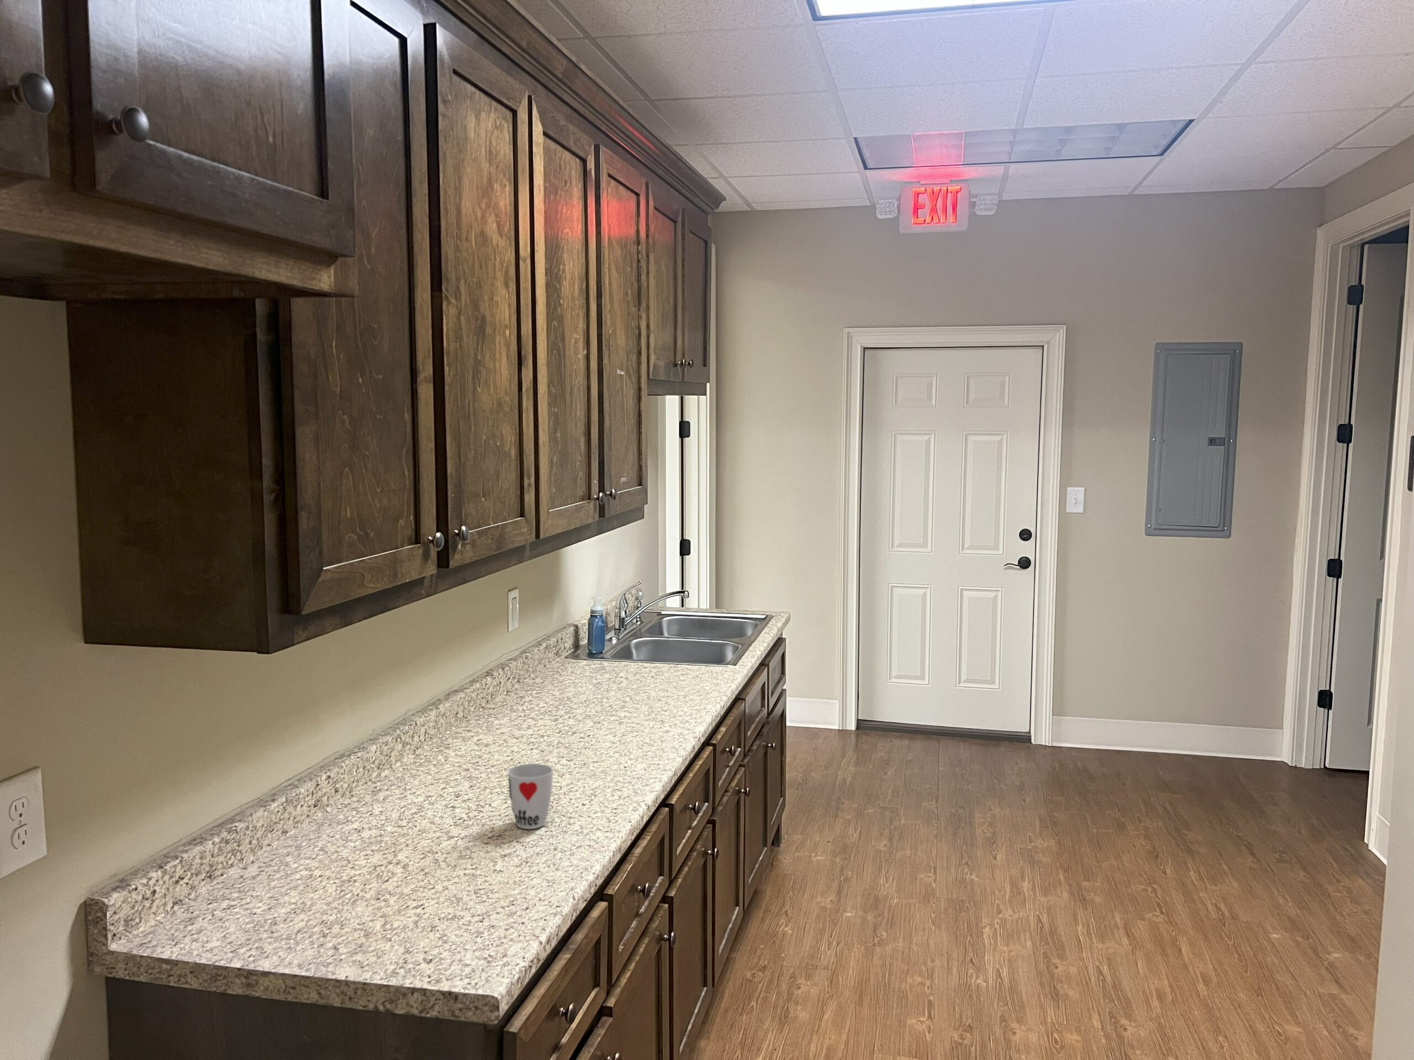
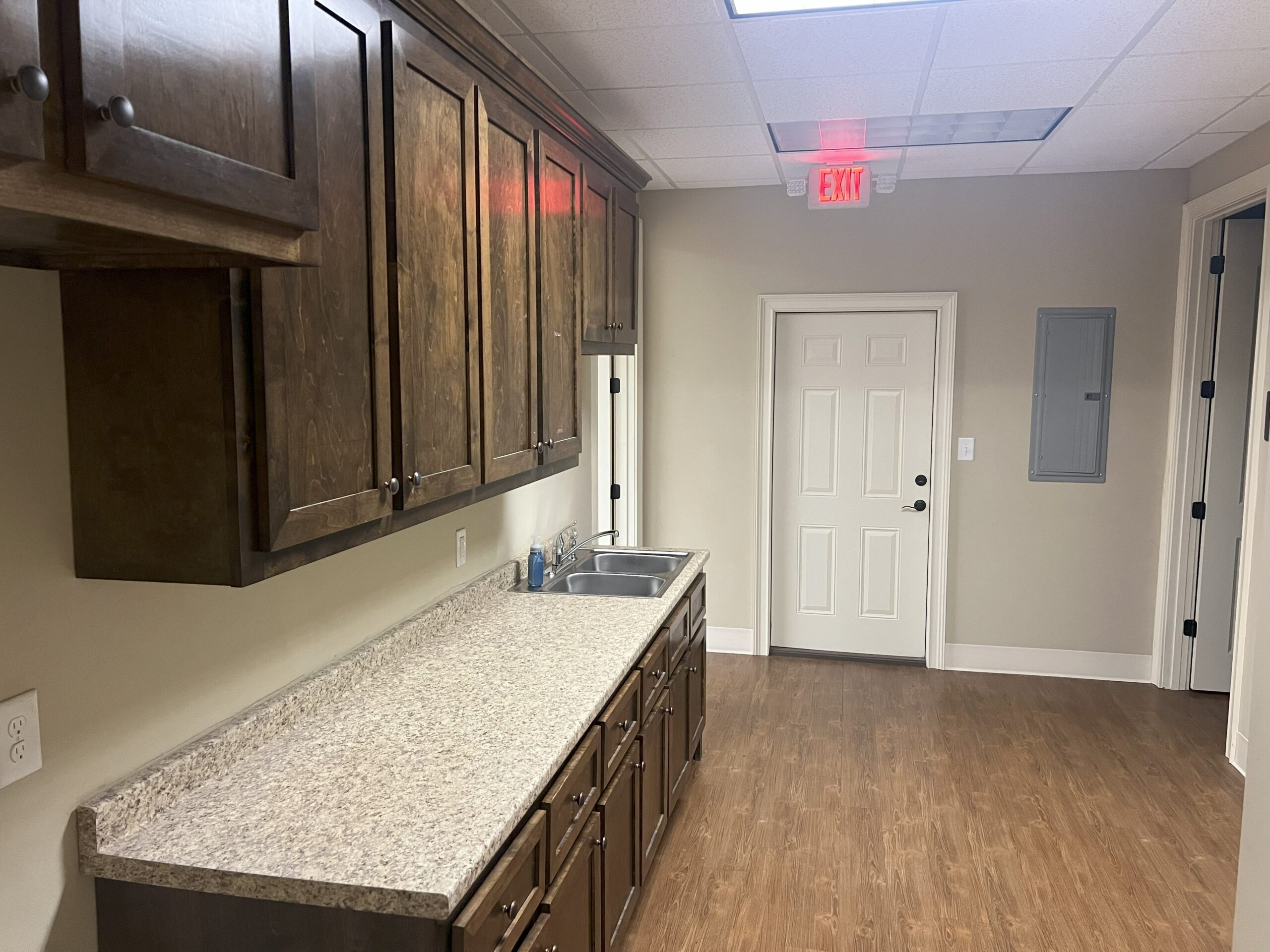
- cup [507,763,553,830]
